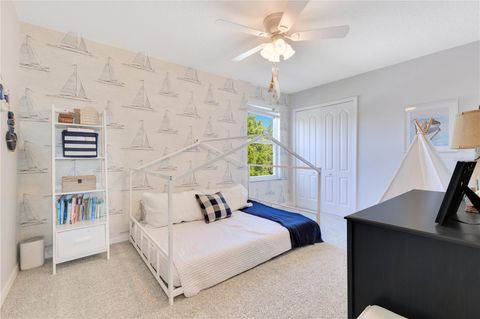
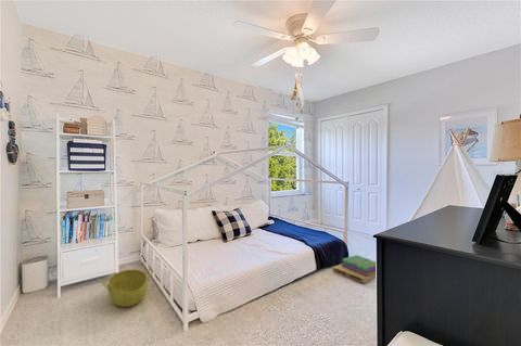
+ stack of books [341,254,377,278]
+ basket [101,268,153,308]
+ cardboard box [332,262,377,284]
